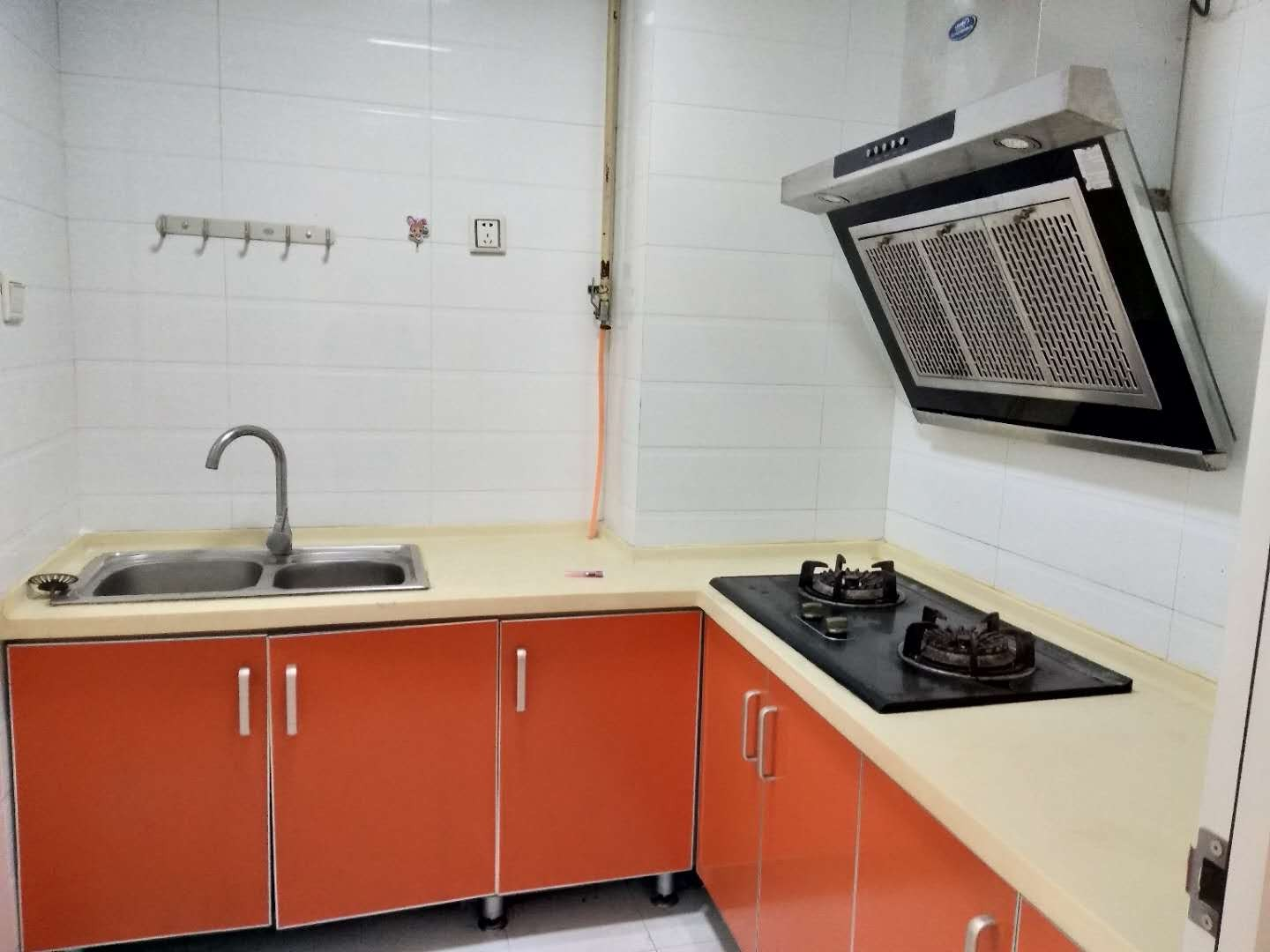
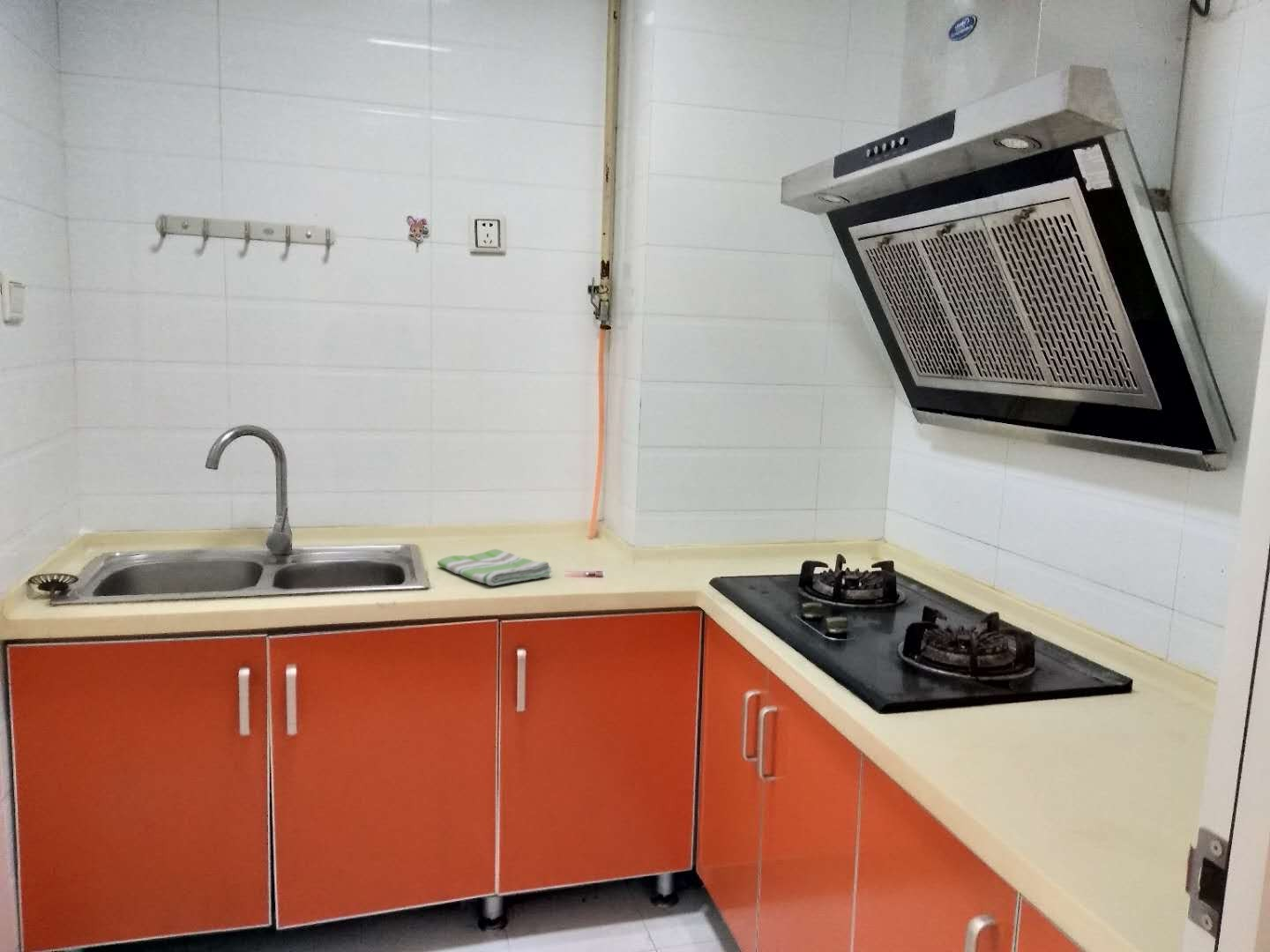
+ dish towel [437,548,553,587]
